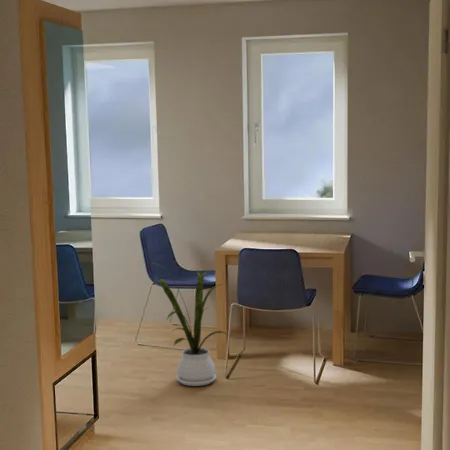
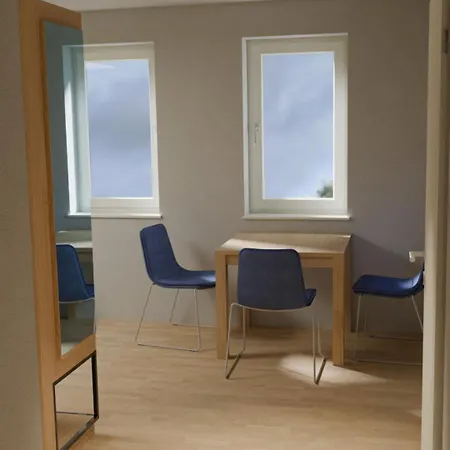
- house plant [148,261,230,387]
